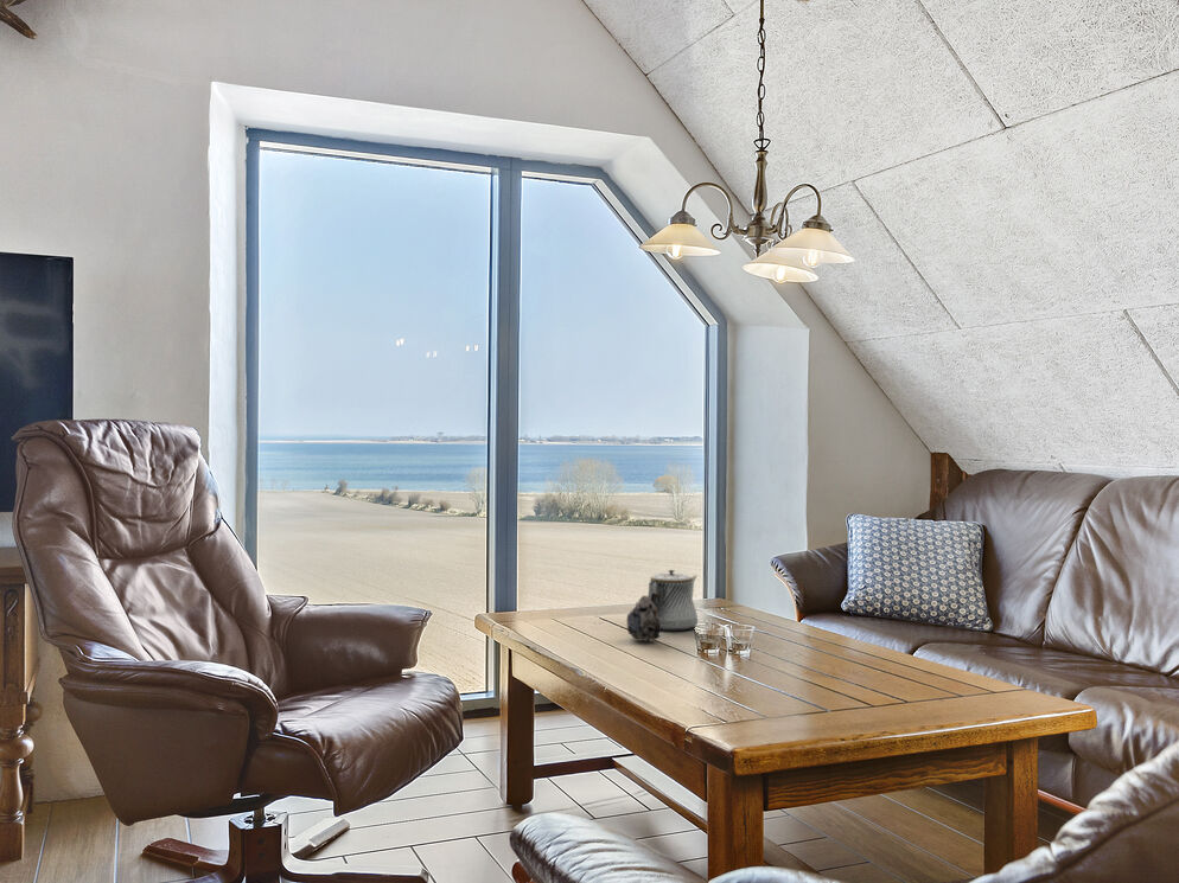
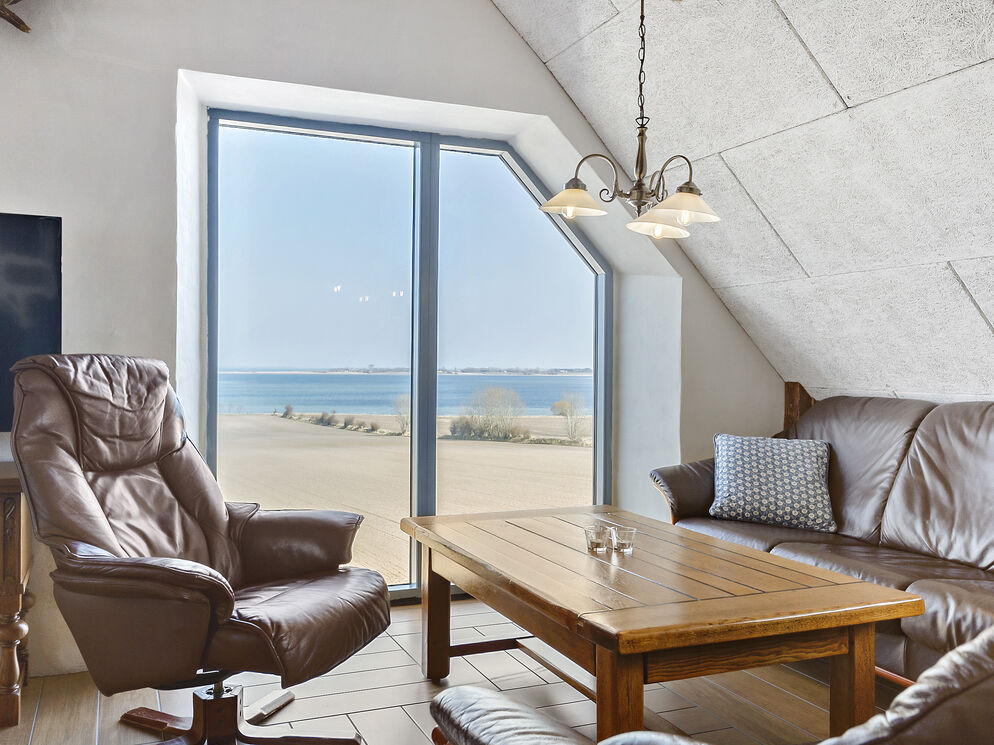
- decorative skull [625,595,662,642]
- teapot [648,569,699,632]
